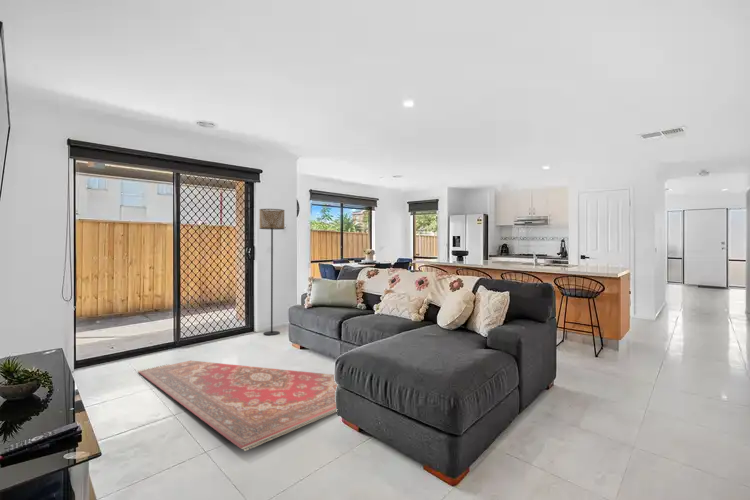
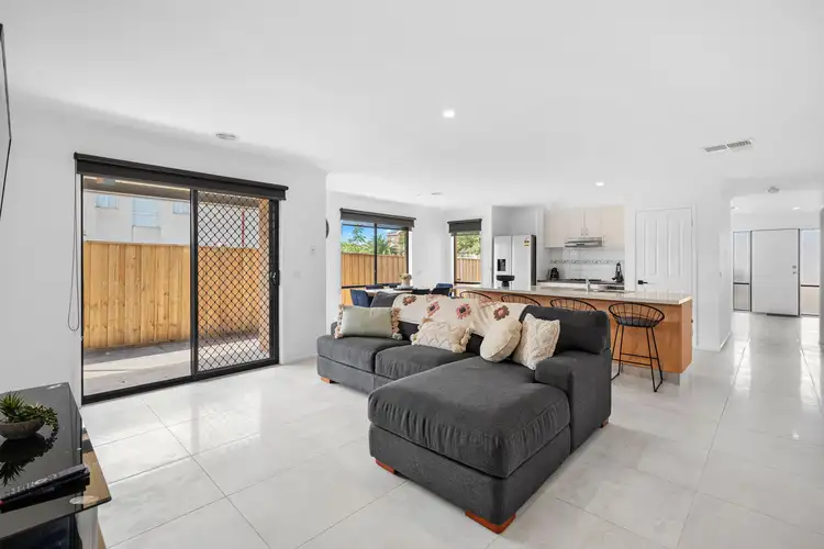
- floor lamp [258,208,285,336]
- area rug [137,360,338,452]
